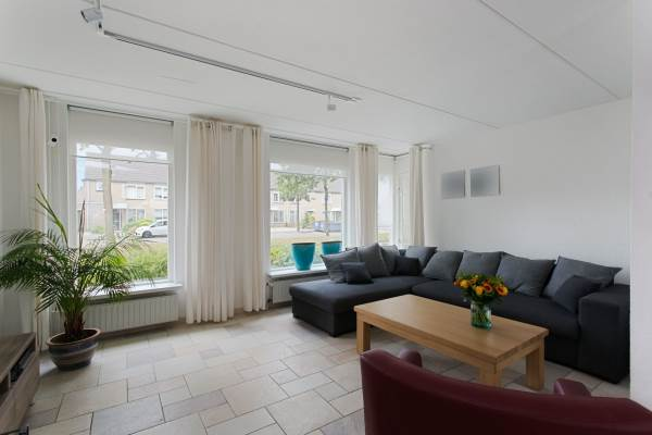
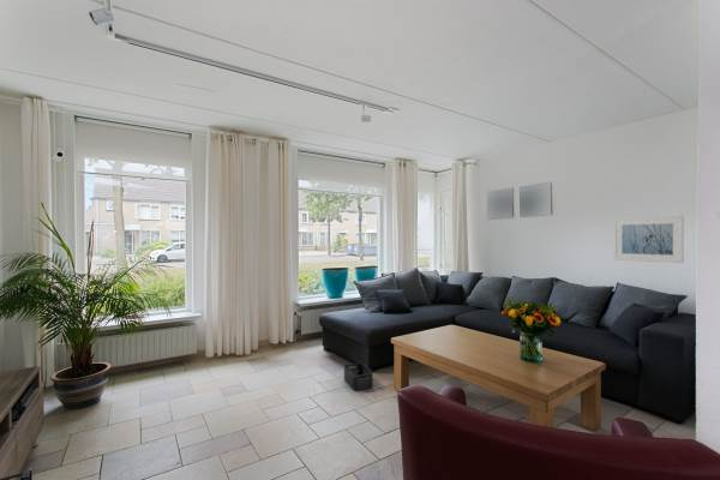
+ storage bin [343,361,374,391]
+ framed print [612,215,685,264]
